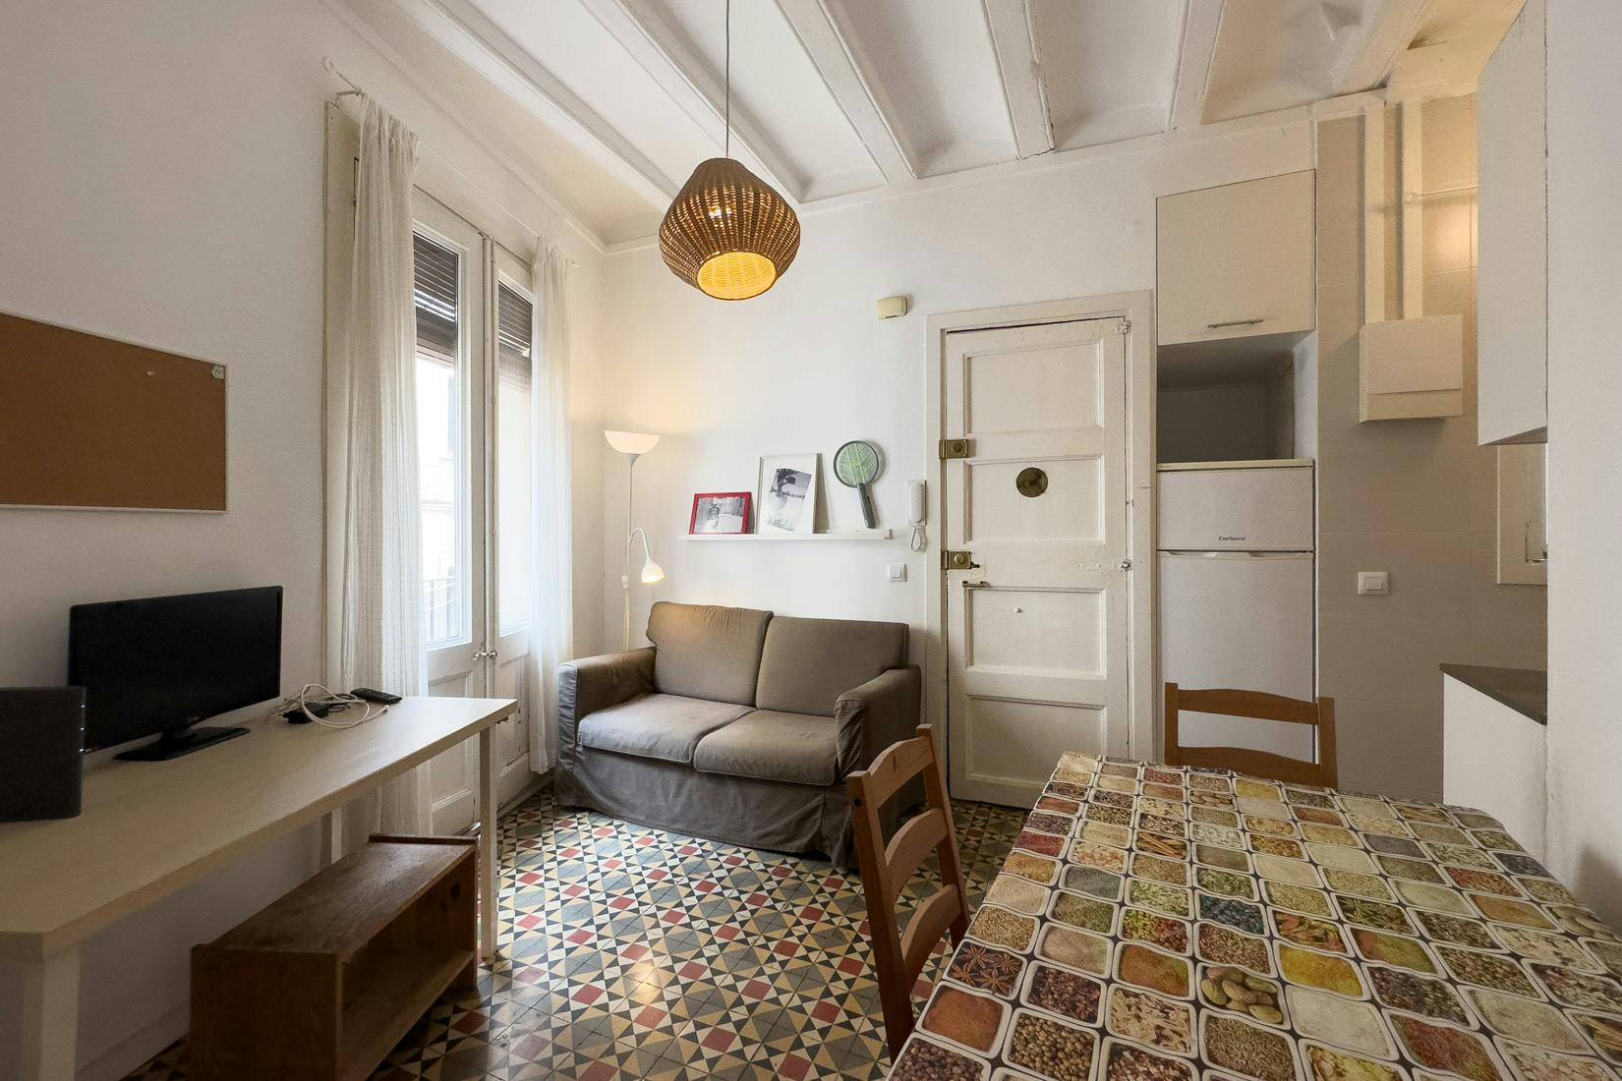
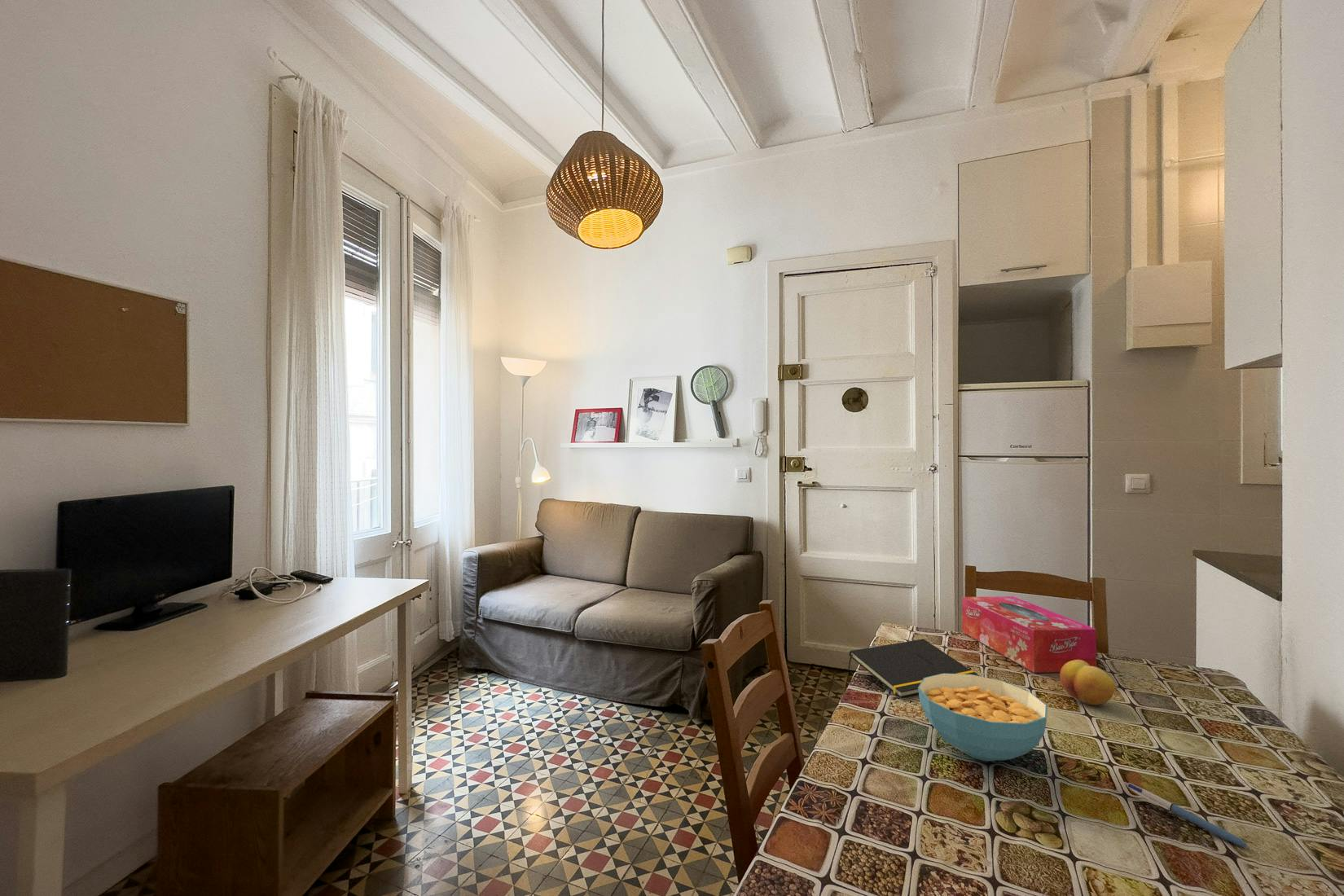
+ notepad [847,639,980,698]
+ pen [1122,781,1251,849]
+ fruit [1059,660,1116,706]
+ tissue box [961,595,1097,674]
+ cereal bowl [918,674,1048,762]
